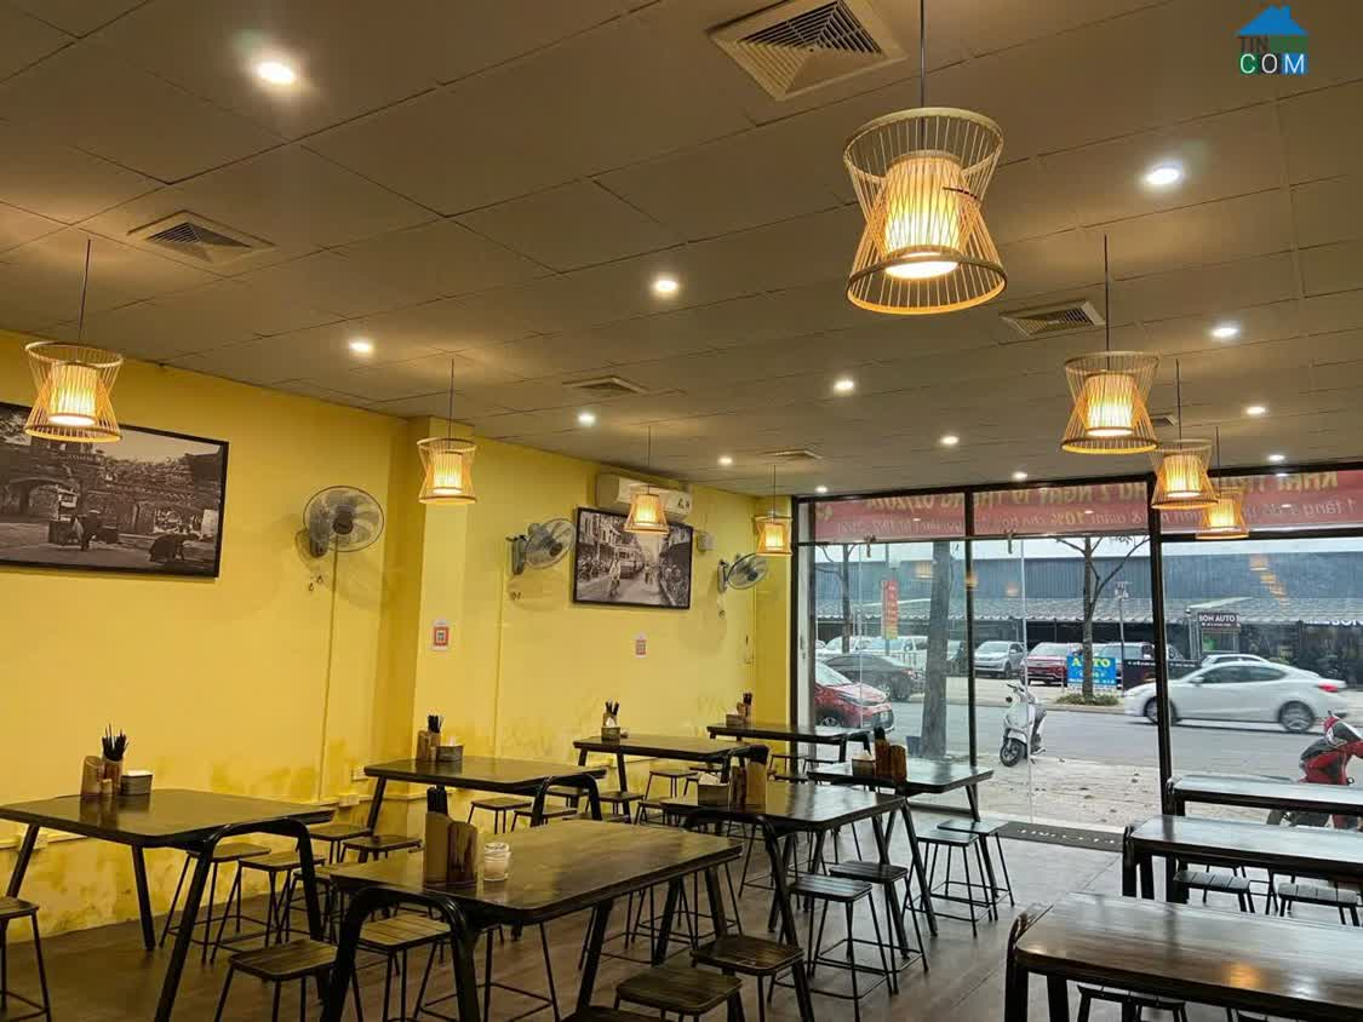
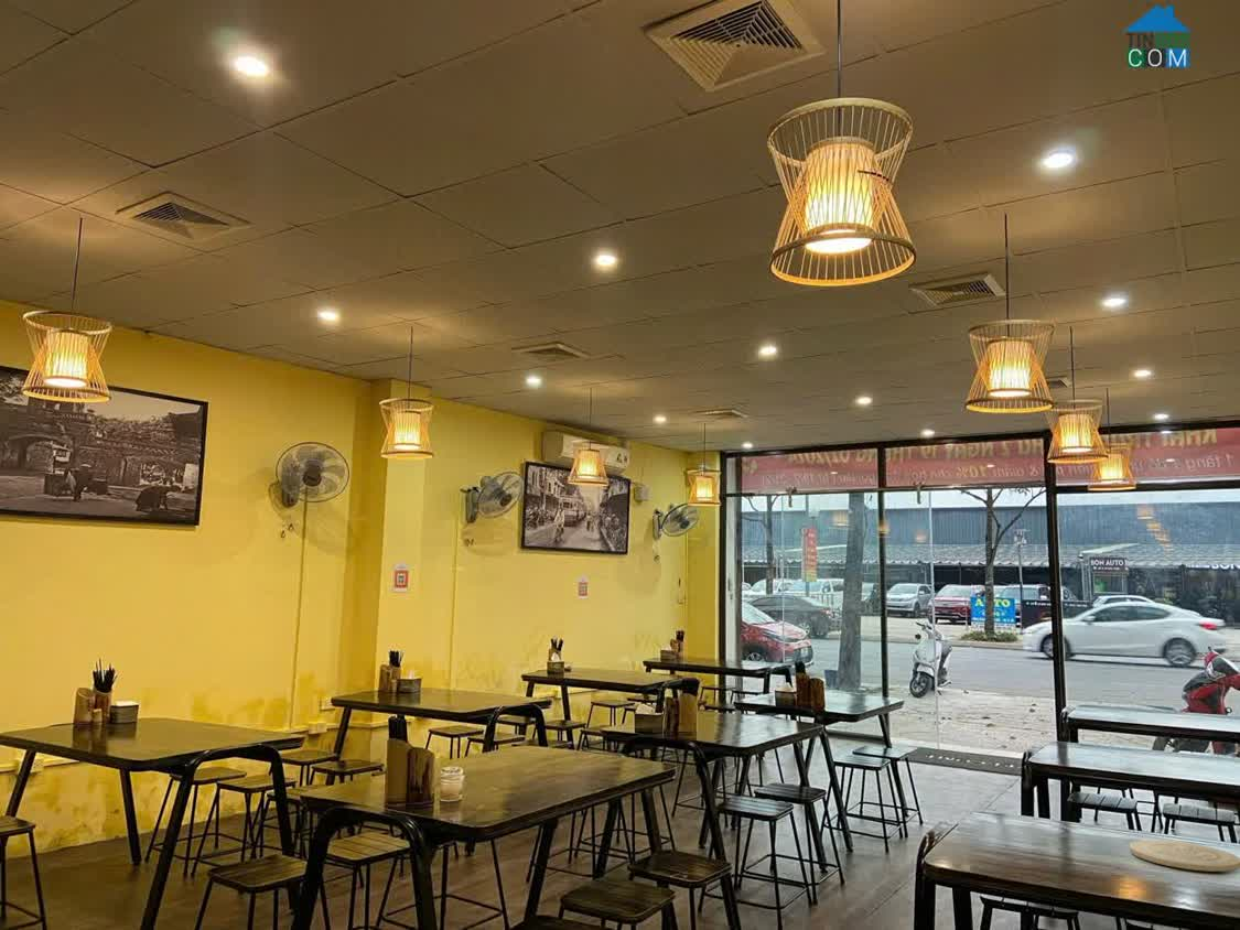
+ plate [1129,839,1240,873]
